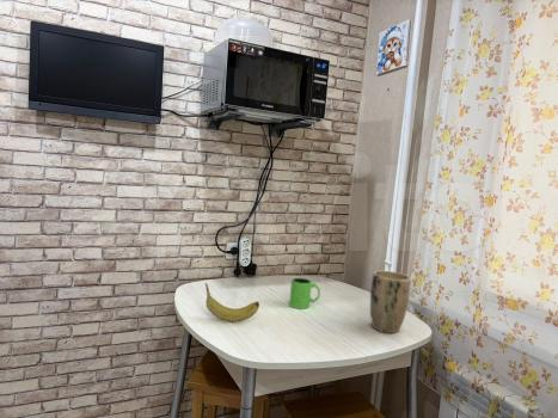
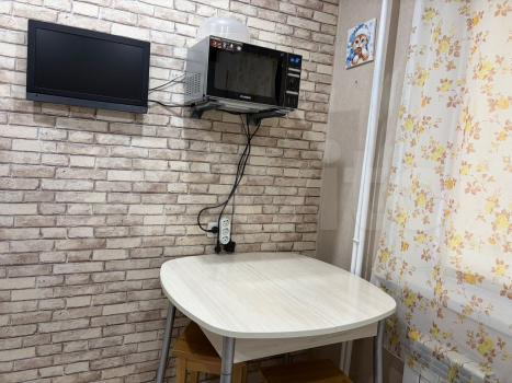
- mug [288,277,321,311]
- plant pot [369,270,412,334]
- fruit [204,283,260,322]
